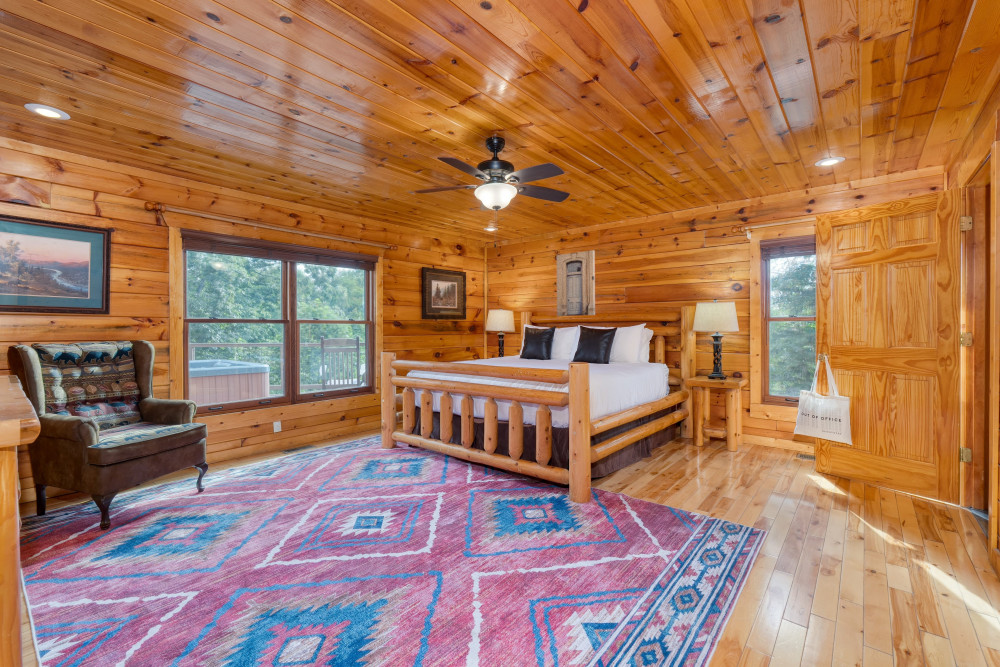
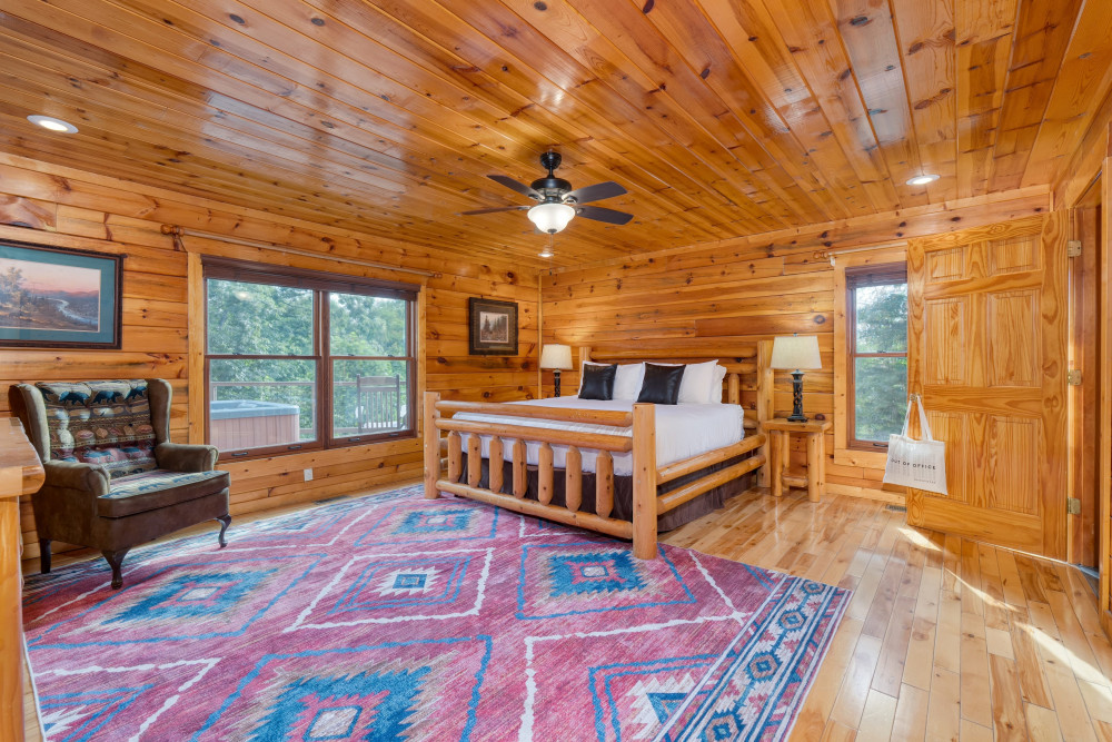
- wall art [556,249,596,317]
